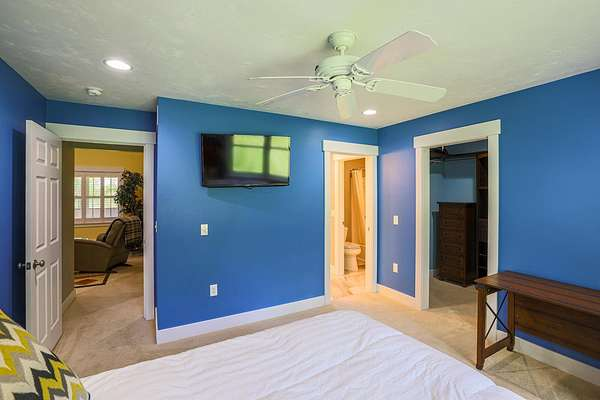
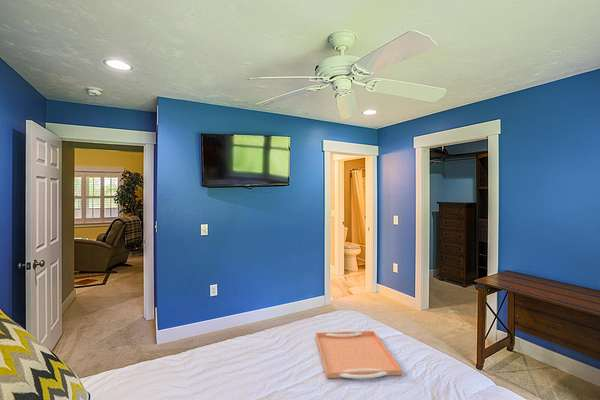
+ serving tray [315,330,403,380]
